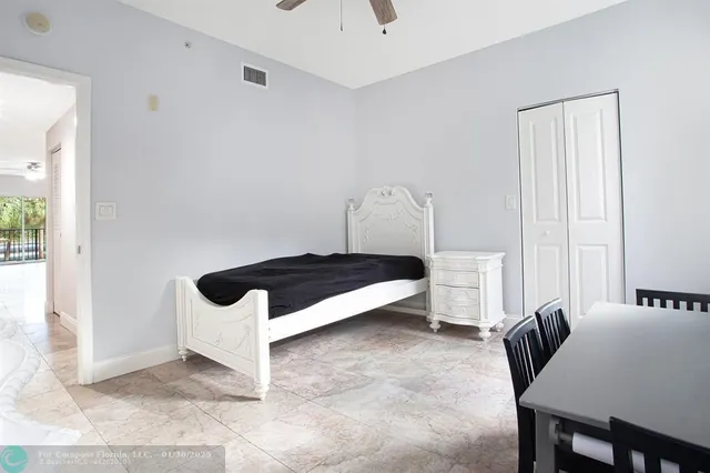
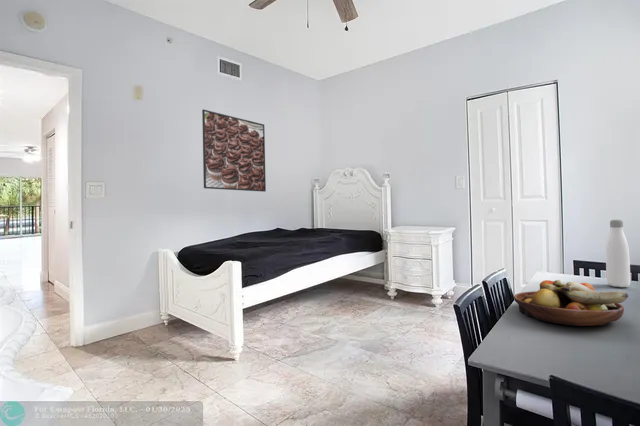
+ fruit bowl [513,279,629,327]
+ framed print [201,108,267,193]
+ water bottle [605,219,631,288]
